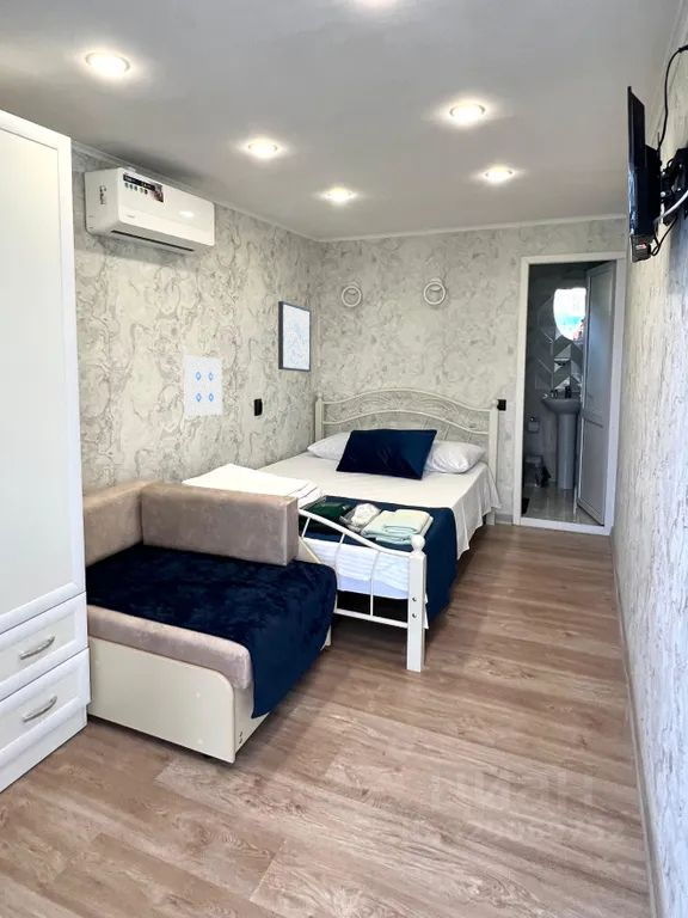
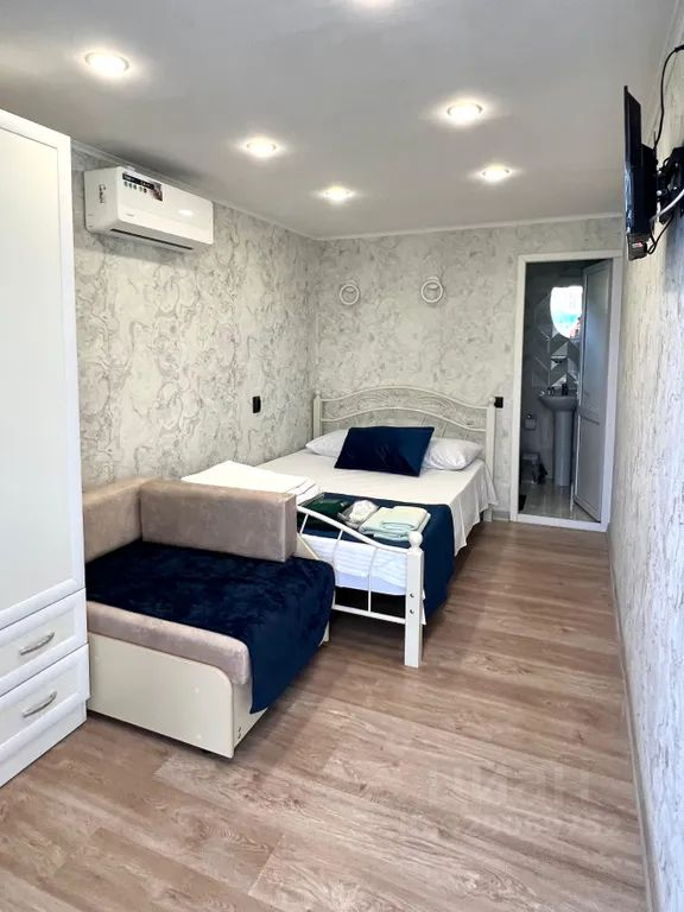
- wall art [183,355,223,417]
- wall art [277,300,313,373]
